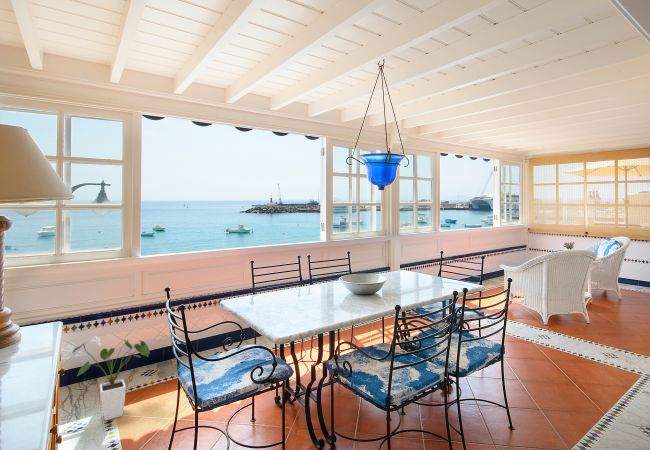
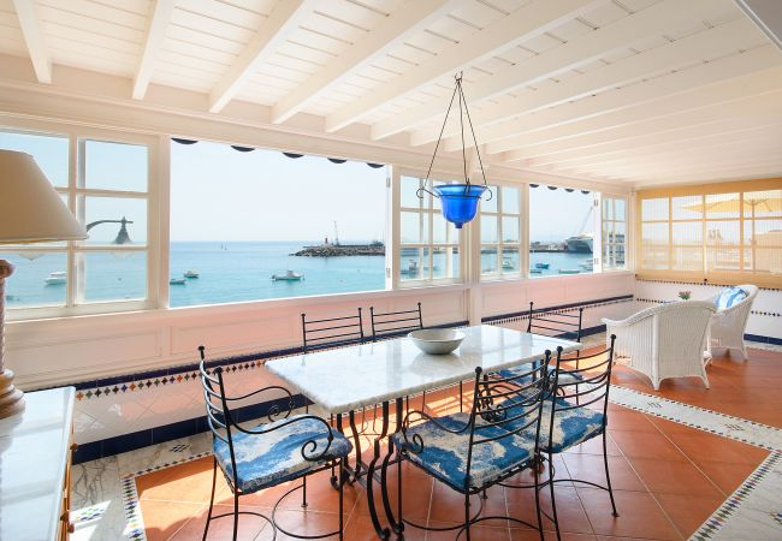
- house plant [72,339,151,421]
